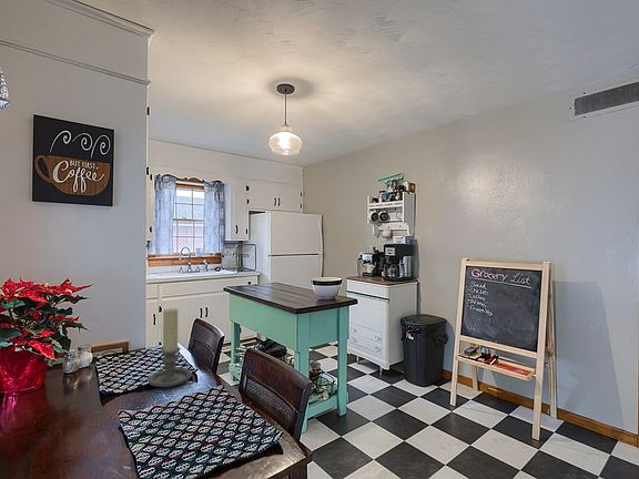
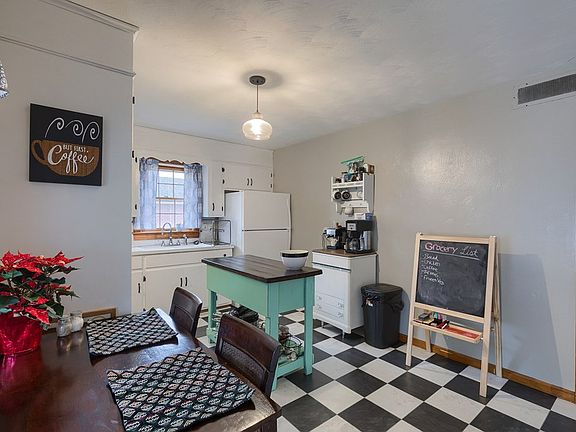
- candle holder [148,308,196,388]
